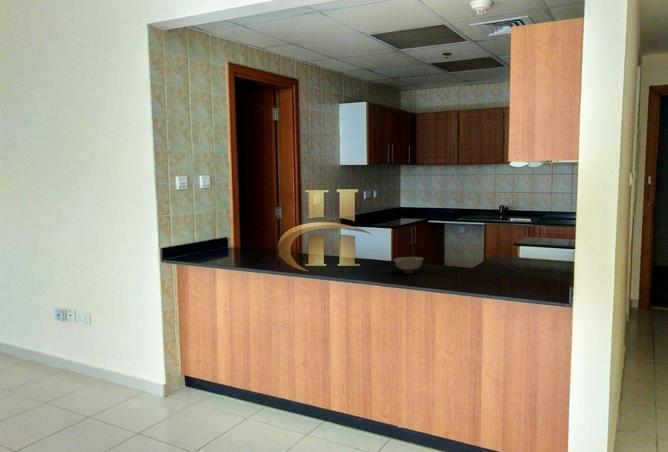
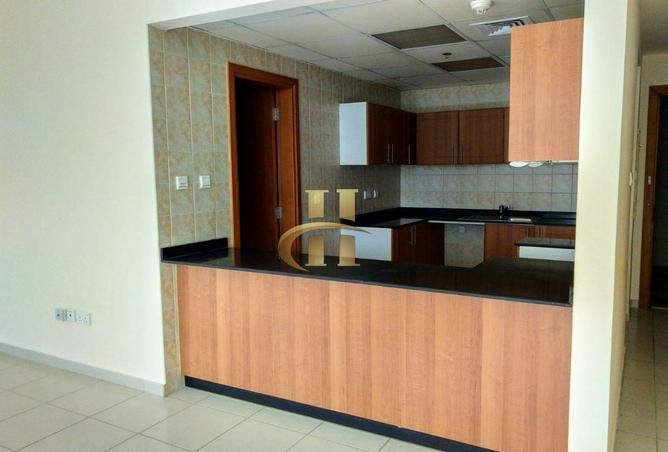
- bowl [393,256,424,274]
